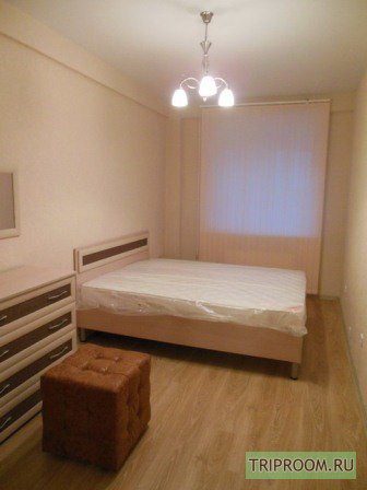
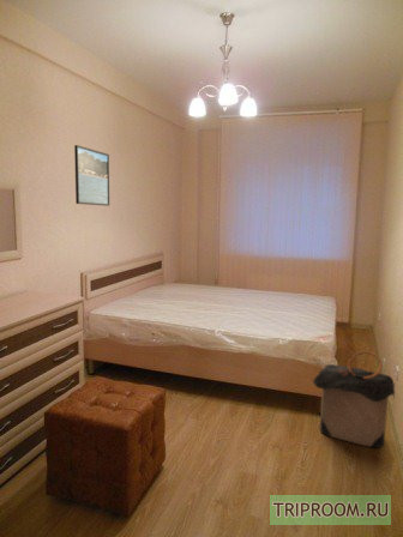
+ laundry hamper [312,350,396,449]
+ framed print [73,144,110,207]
